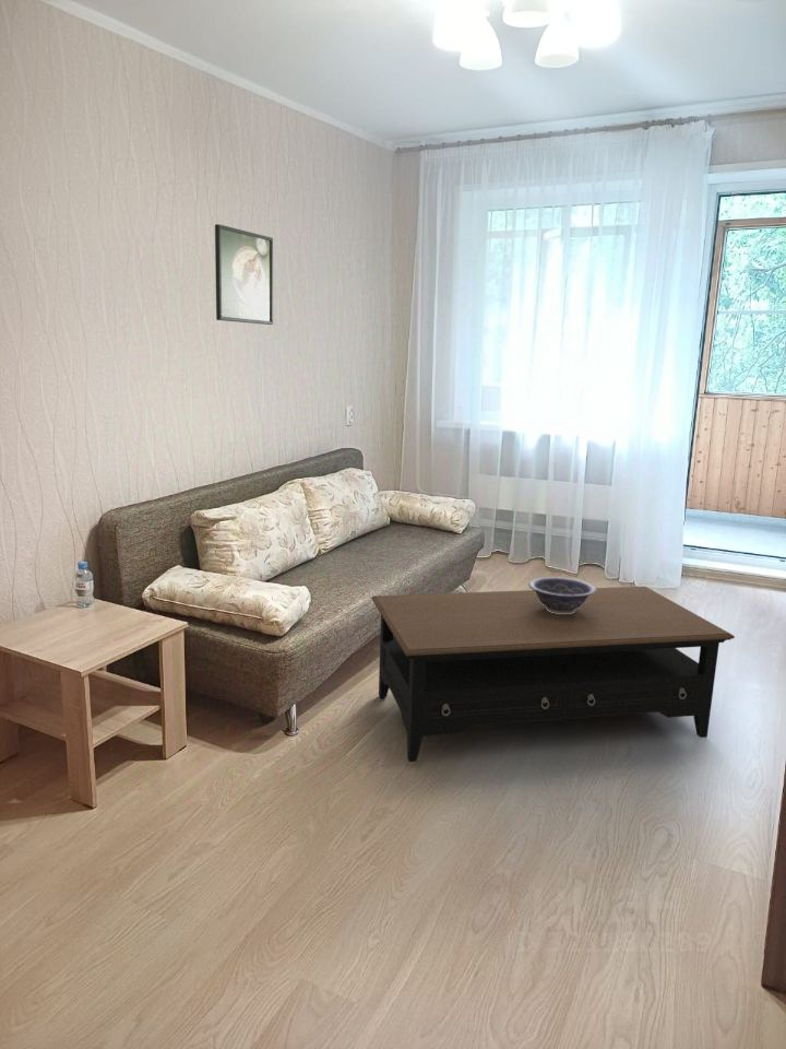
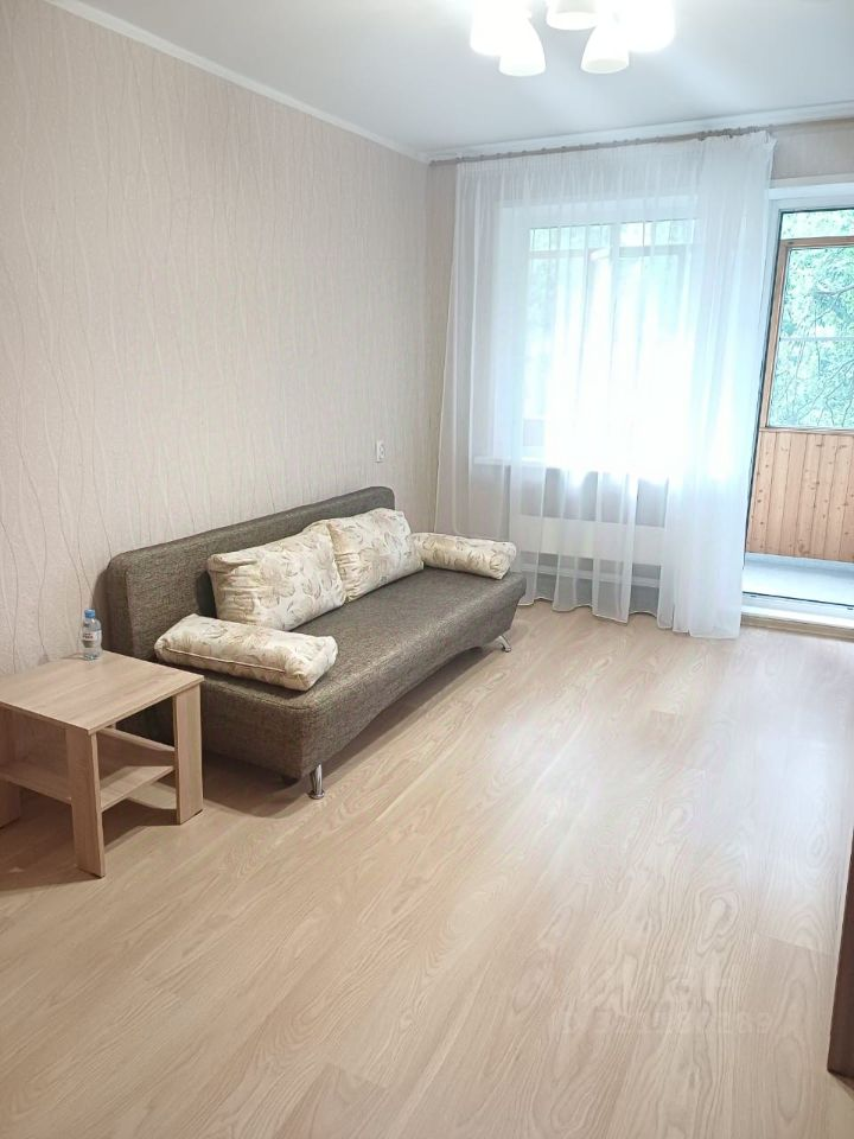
- coffee table [370,586,736,763]
- decorative bowl [527,576,596,614]
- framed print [214,223,274,326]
